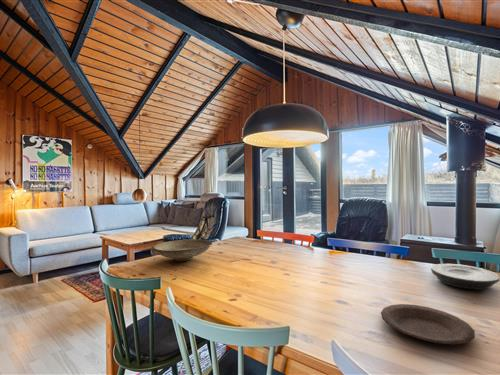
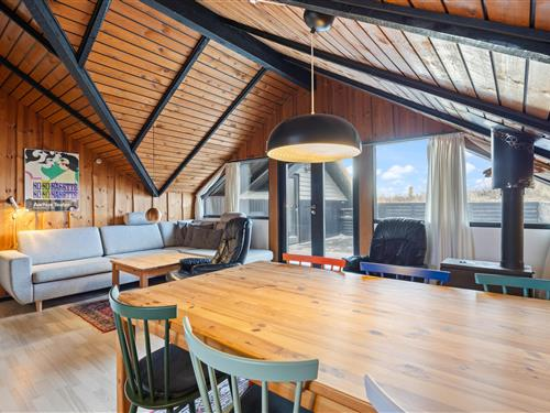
- plate [380,303,476,345]
- decorative bowl [152,239,213,262]
- plate [430,263,500,291]
